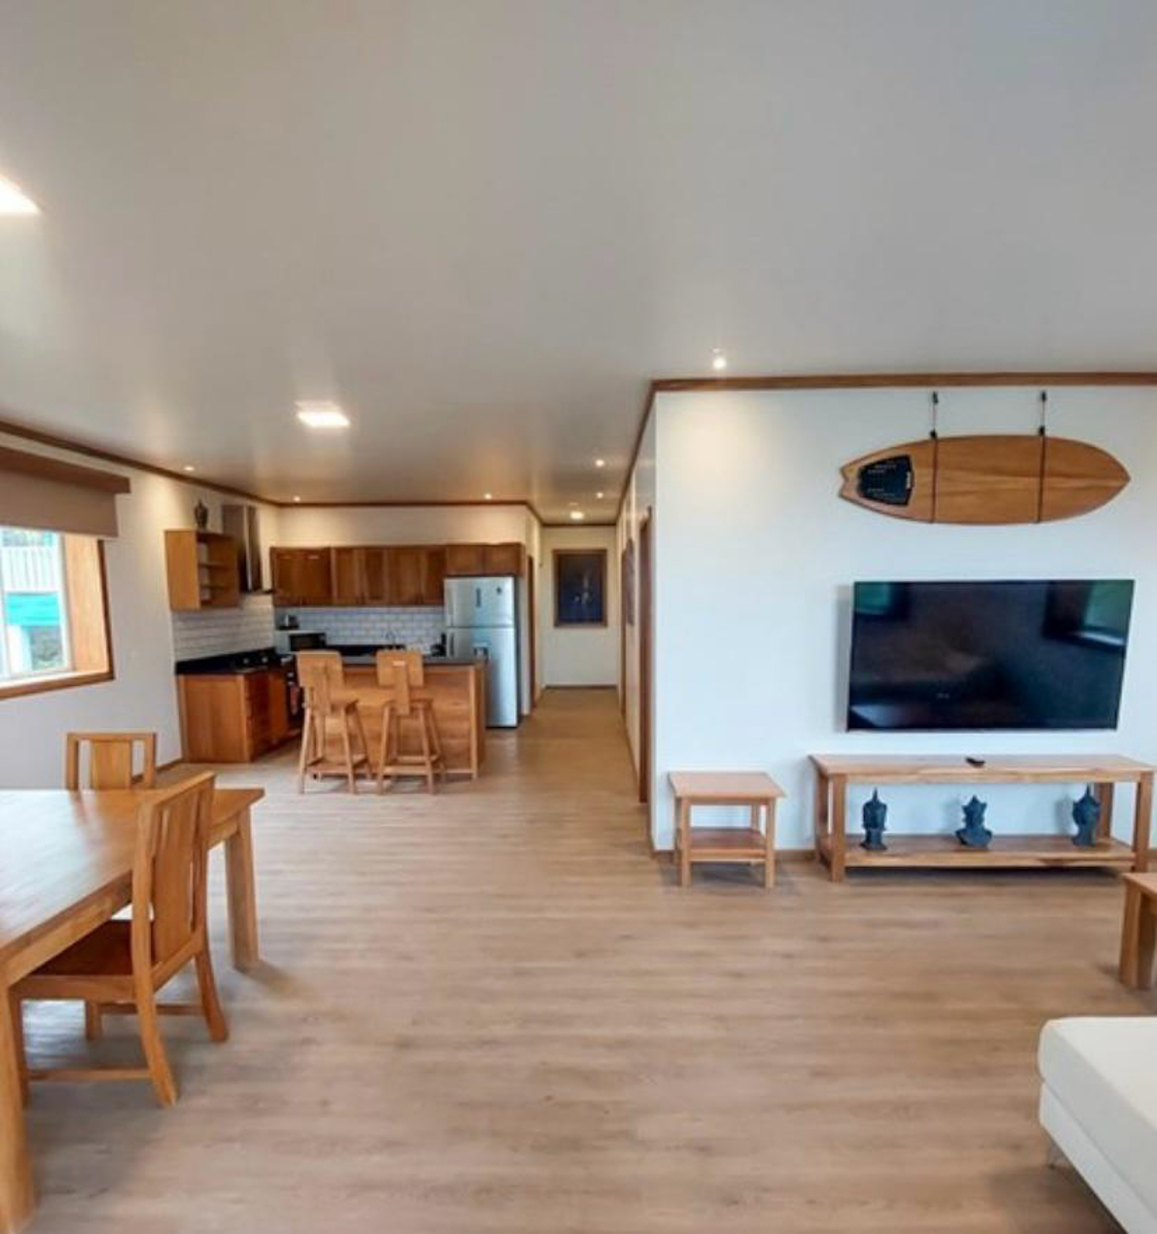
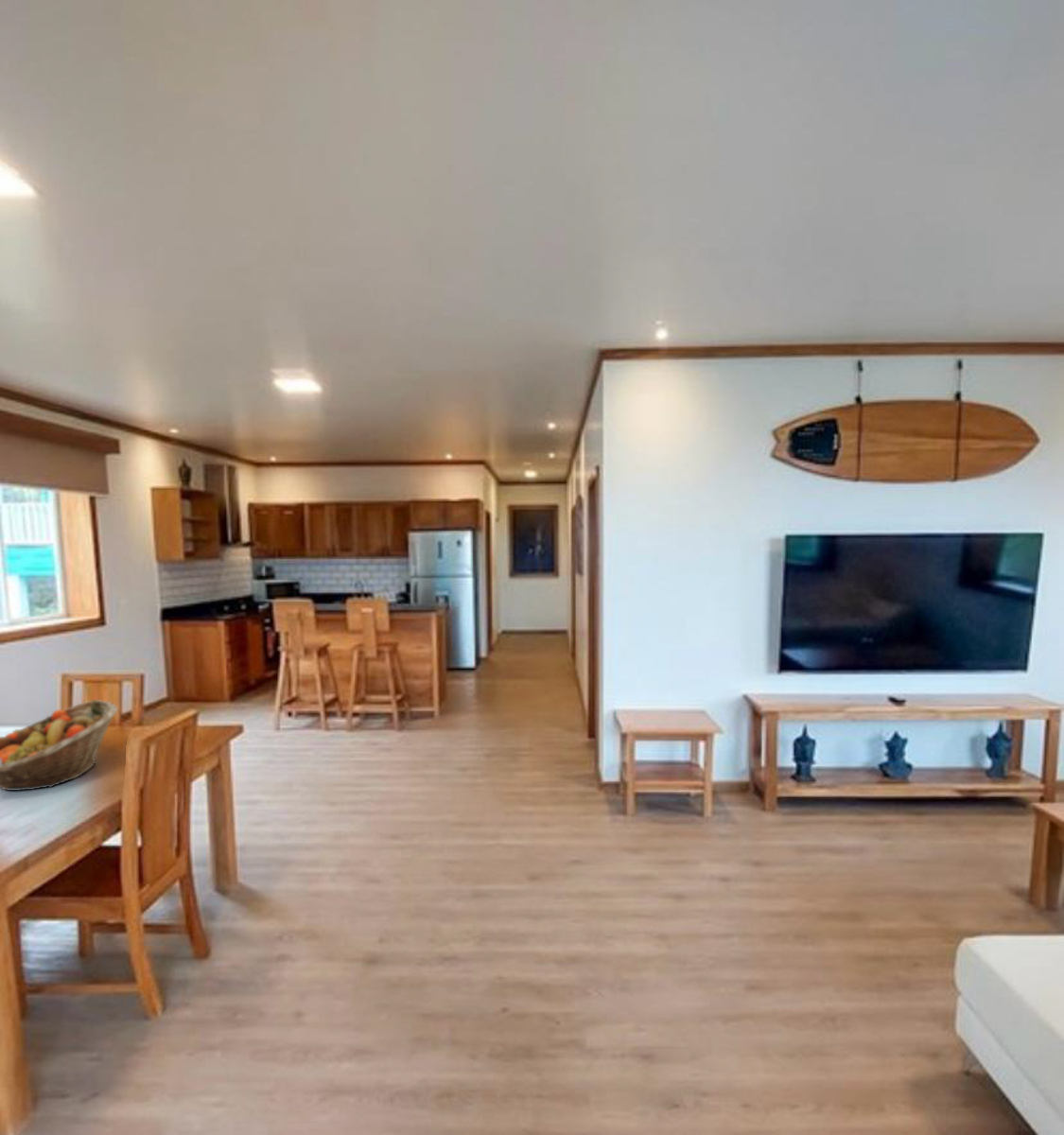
+ fruit basket [0,699,119,792]
